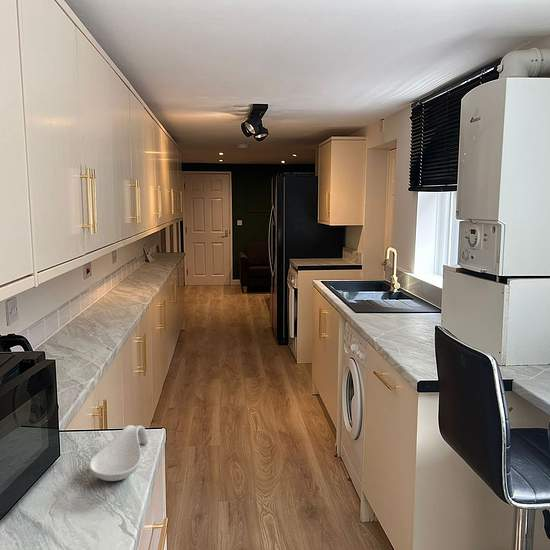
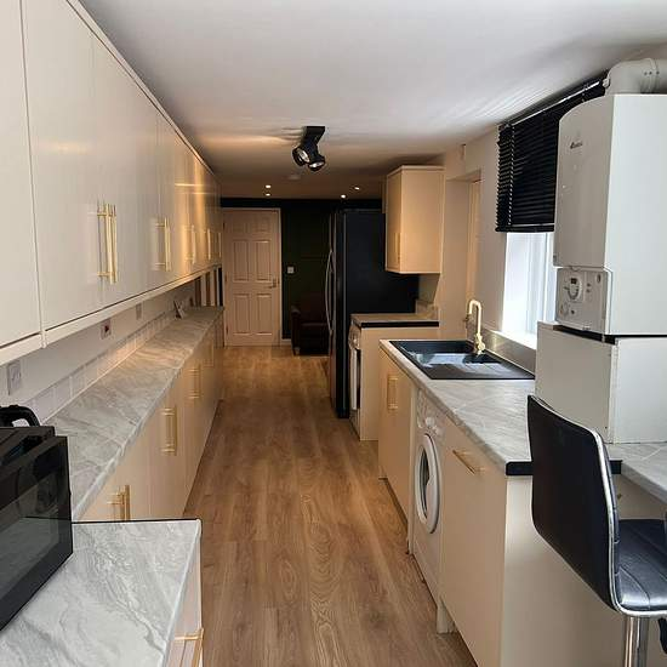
- spoon rest [88,424,149,482]
